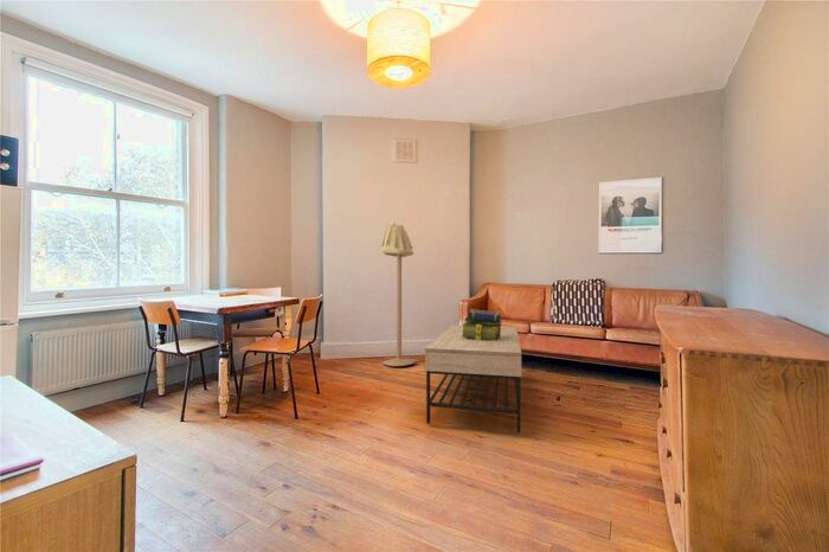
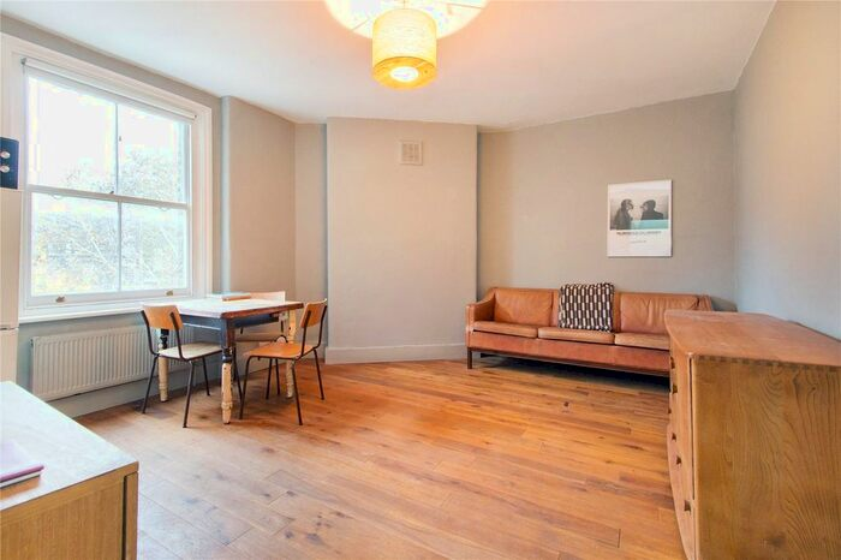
- stack of books [461,308,503,341]
- floor lamp [380,222,416,367]
- coffee table [424,323,522,434]
